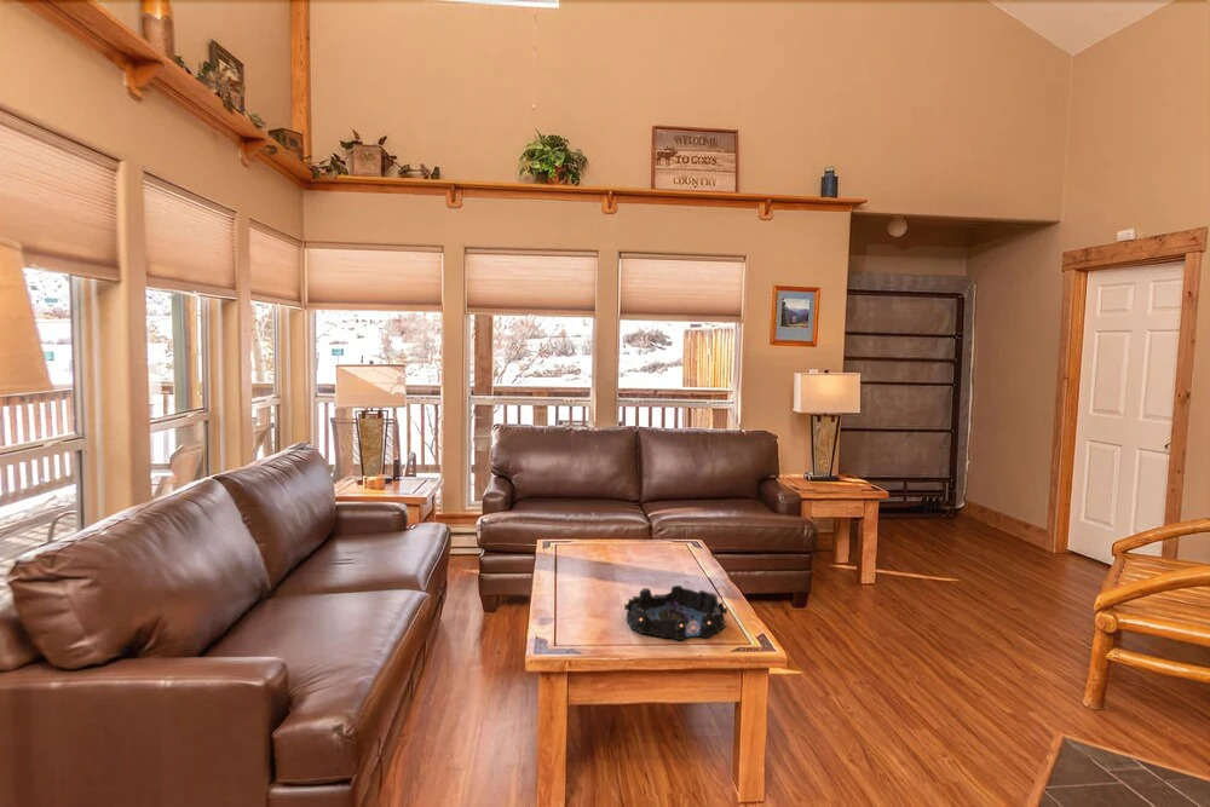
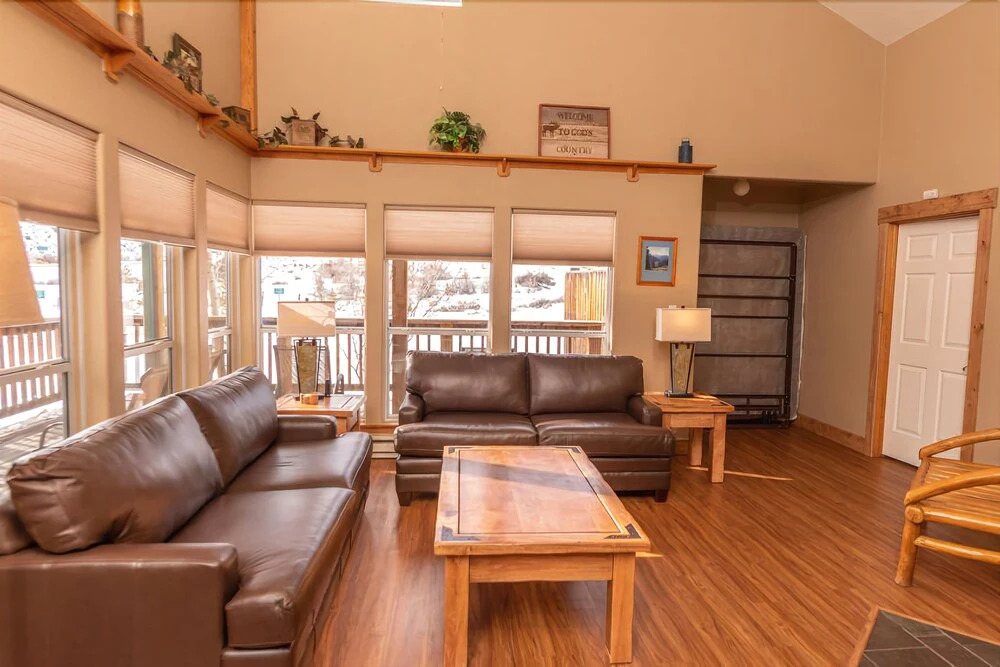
- decorative bowl [623,584,728,641]
